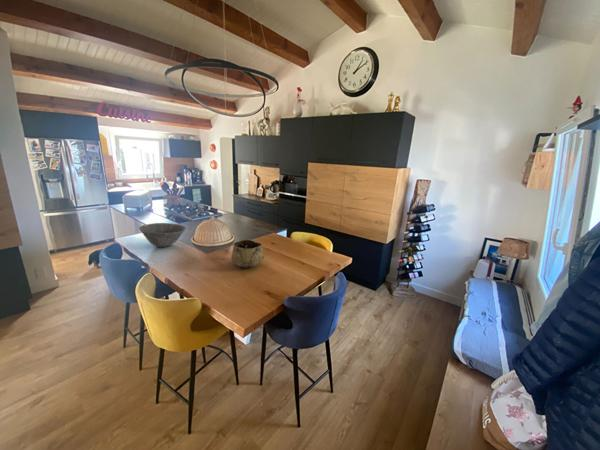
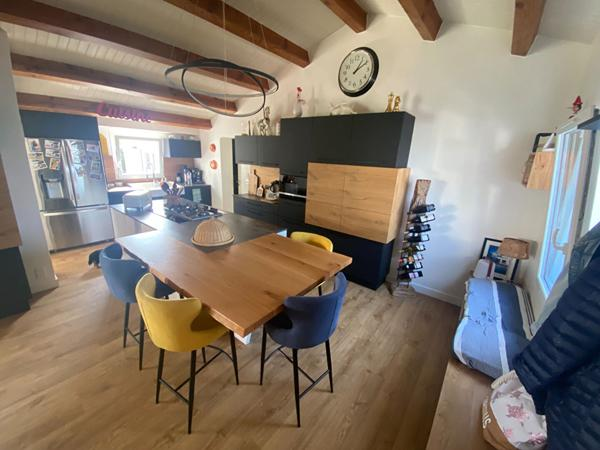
- decorative bowl [230,239,265,269]
- bowl [138,222,187,248]
